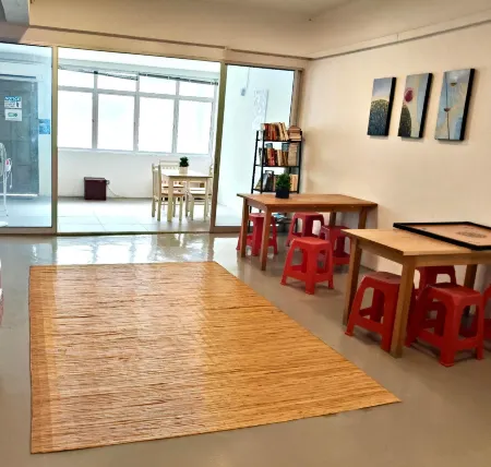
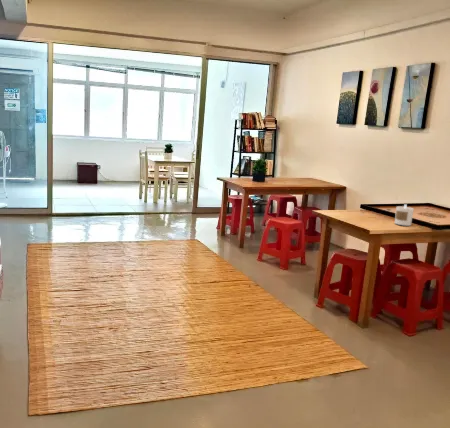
+ candle [394,203,415,227]
